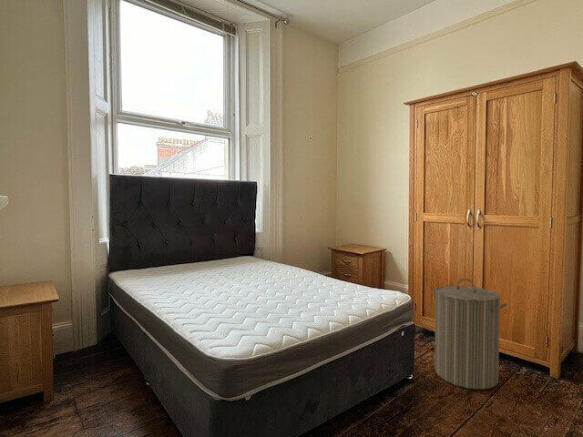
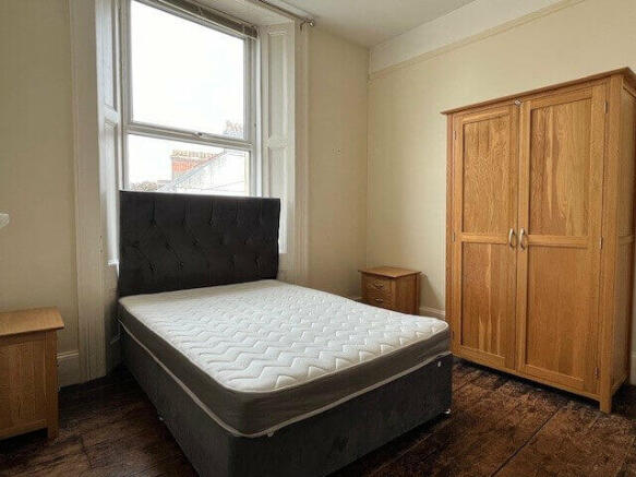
- laundry hamper [432,277,508,390]
